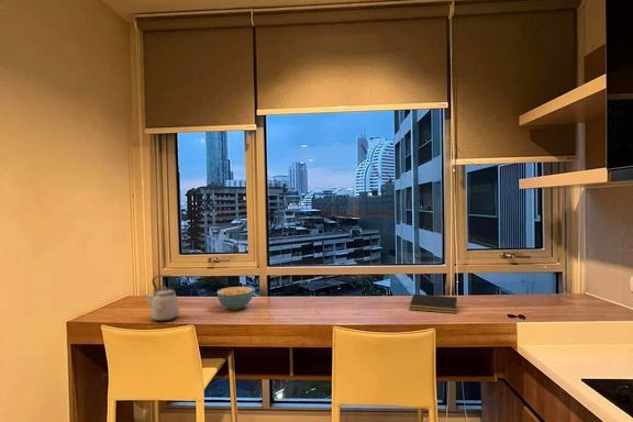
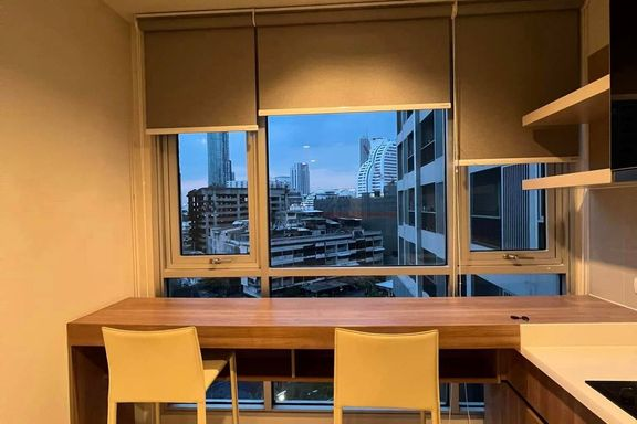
- kettle [143,275,180,322]
- notepad [408,293,458,314]
- cereal bowl [216,286,254,311]
